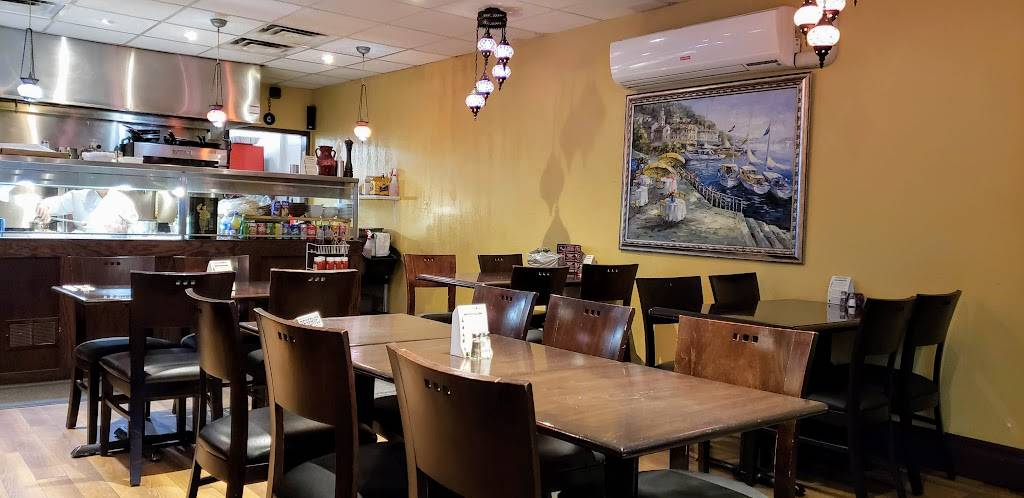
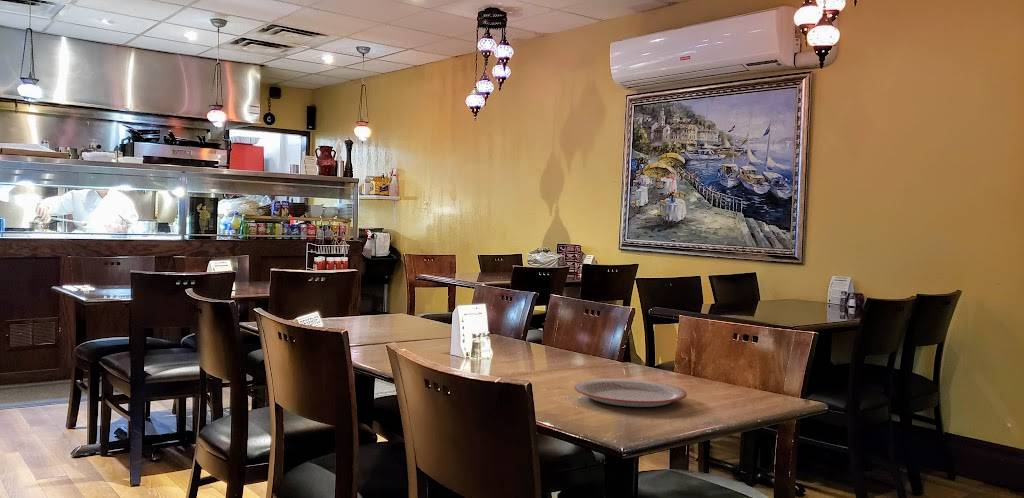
+ plate [573,378,688,408]
